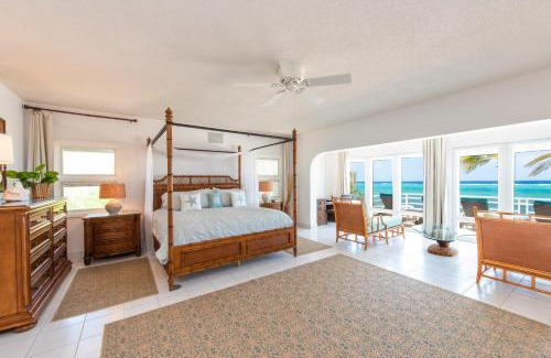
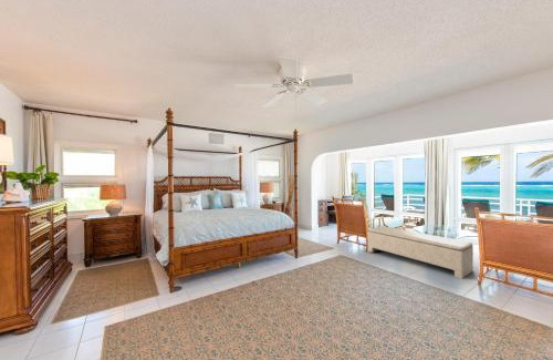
+ bench [367,225,474,279]
